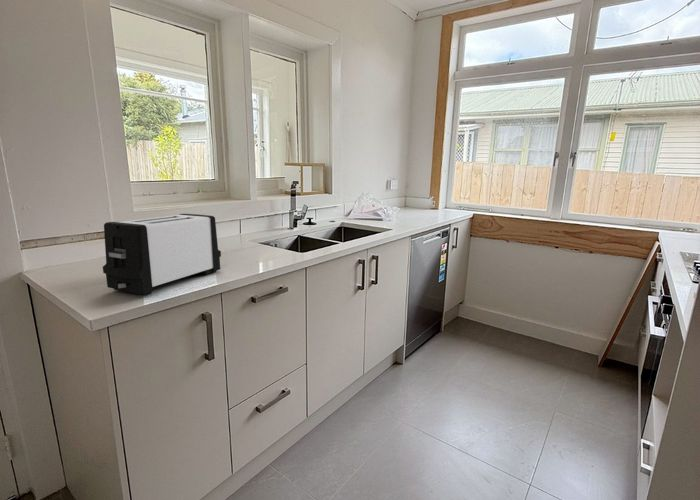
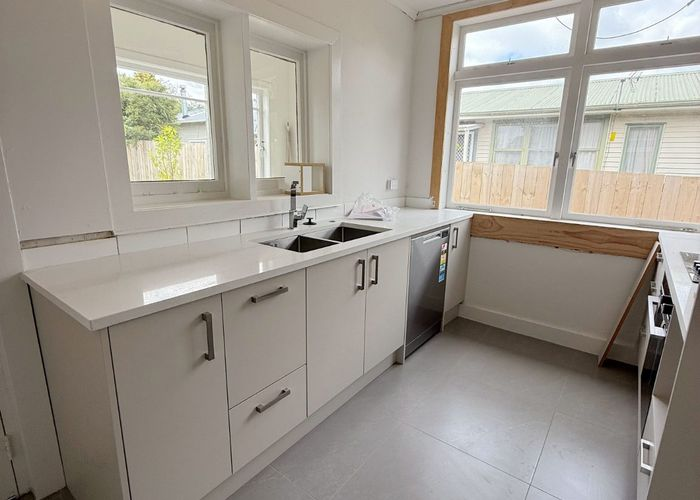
- toaster [102,213,222,297]
